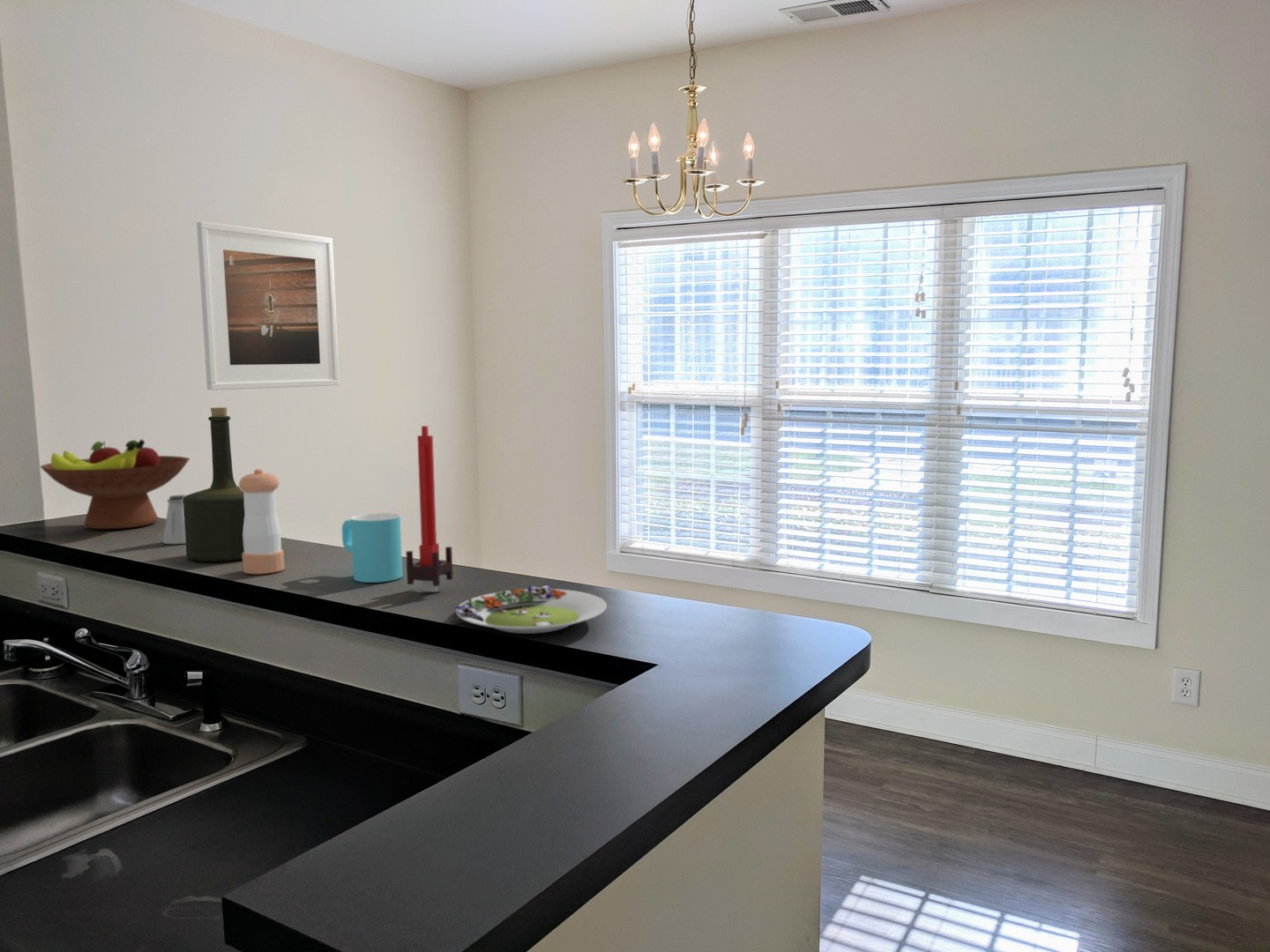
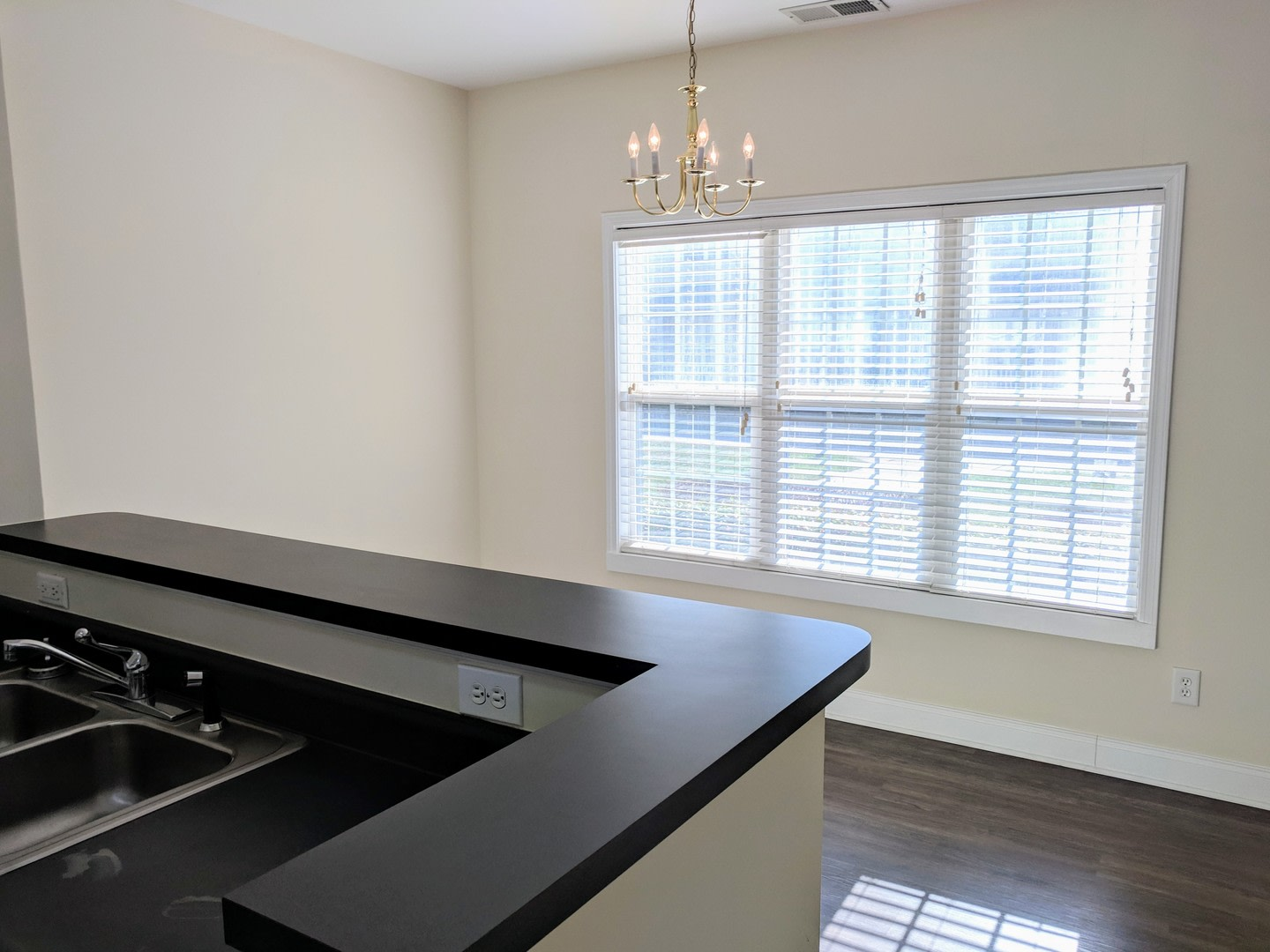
- candle [405,425,454,592]
- wine bottle [183,406,245,562]
- fruit bowl [40,438,191,530]
- saltshaker [162,495,186,545]
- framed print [196,220,340,391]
- salad plate [453,584,608,635]
- pepper shaker [238,468,286,575]
- cup [341,512,403,584]
